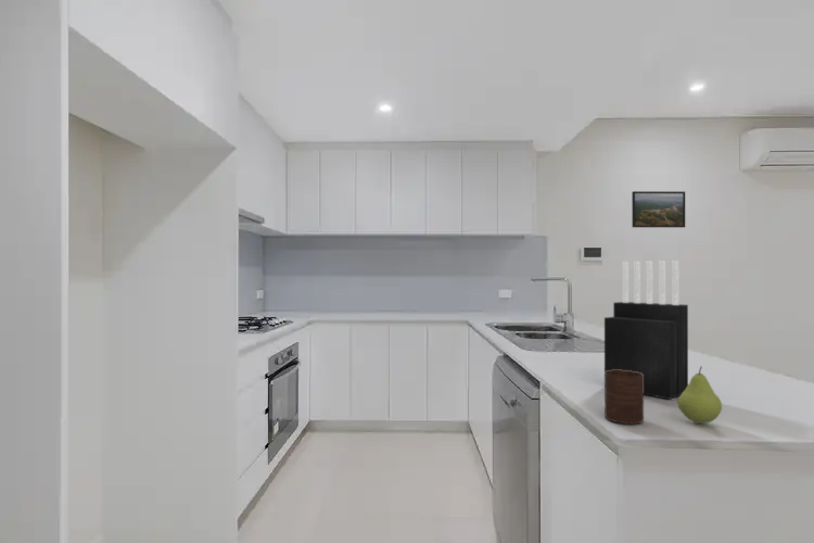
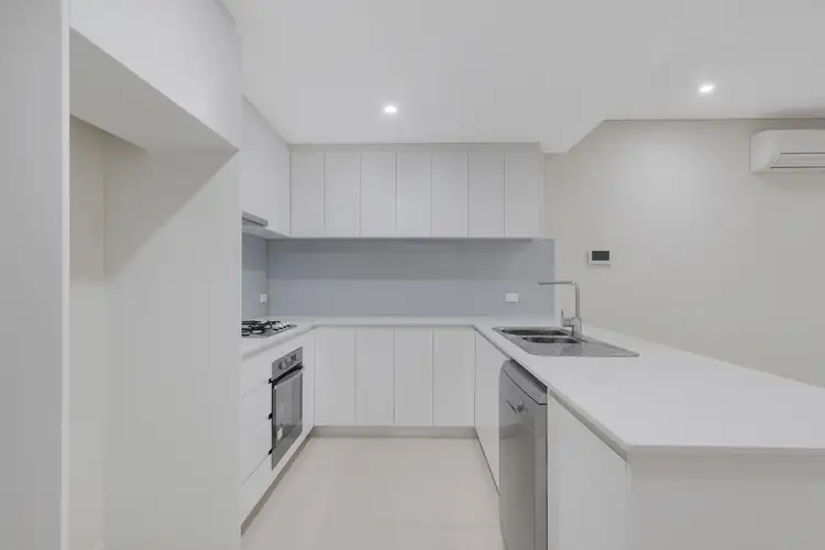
- knife block [603,260,689,401]
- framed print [631,190,686,228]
- cup [603,369,645,425]
- fruit [677,365,723,425]
